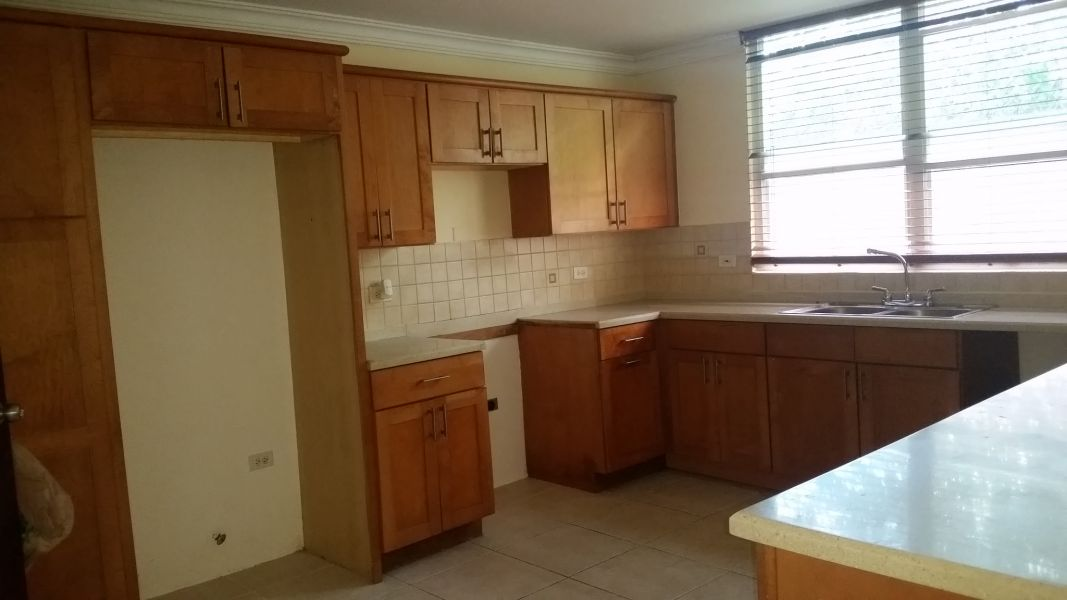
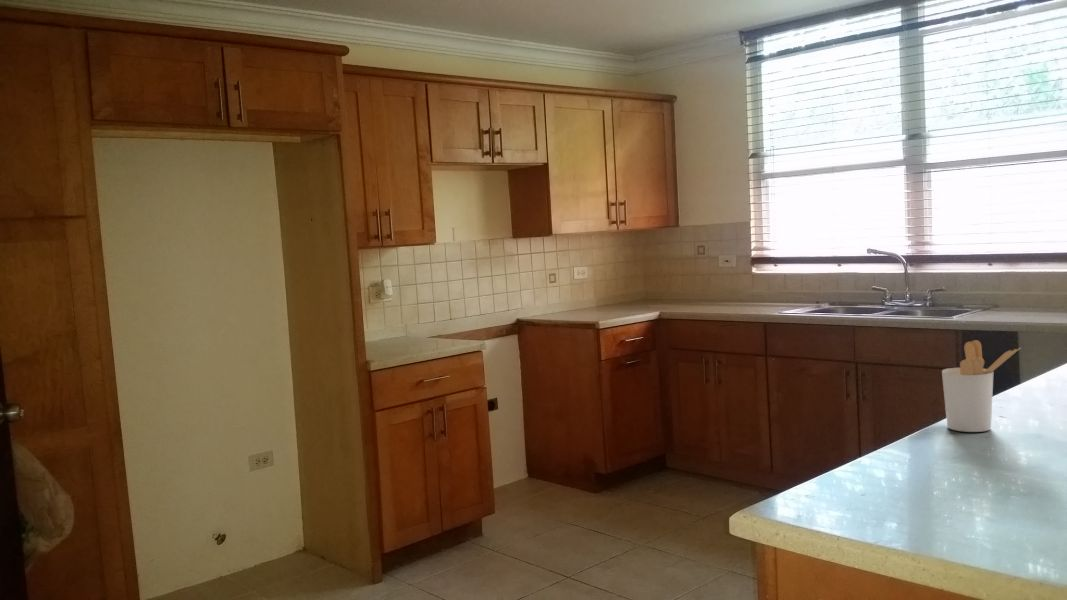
+ utensil holder [941,339,1022,433]
